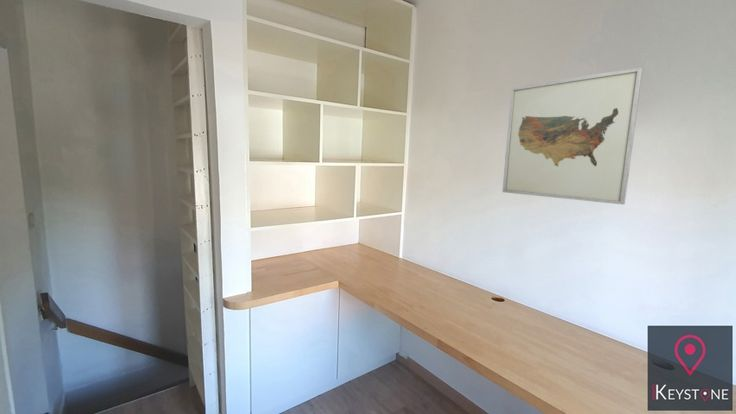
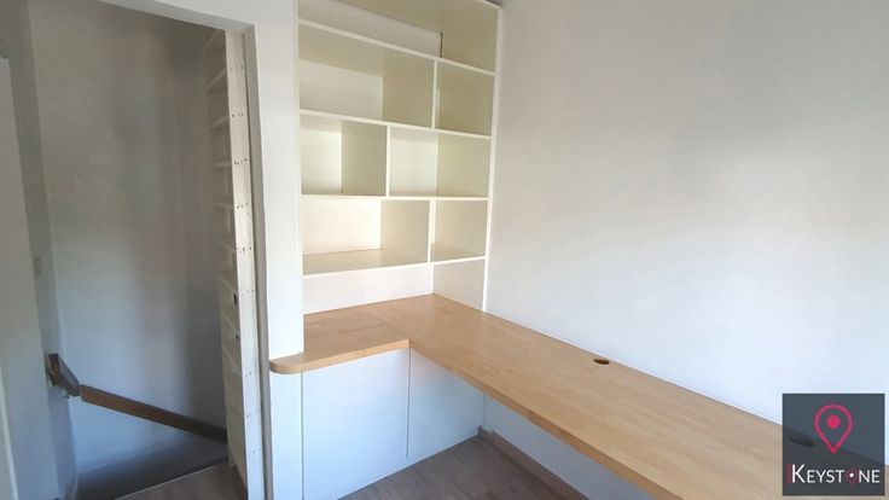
- wall art [501,66,644,206]
